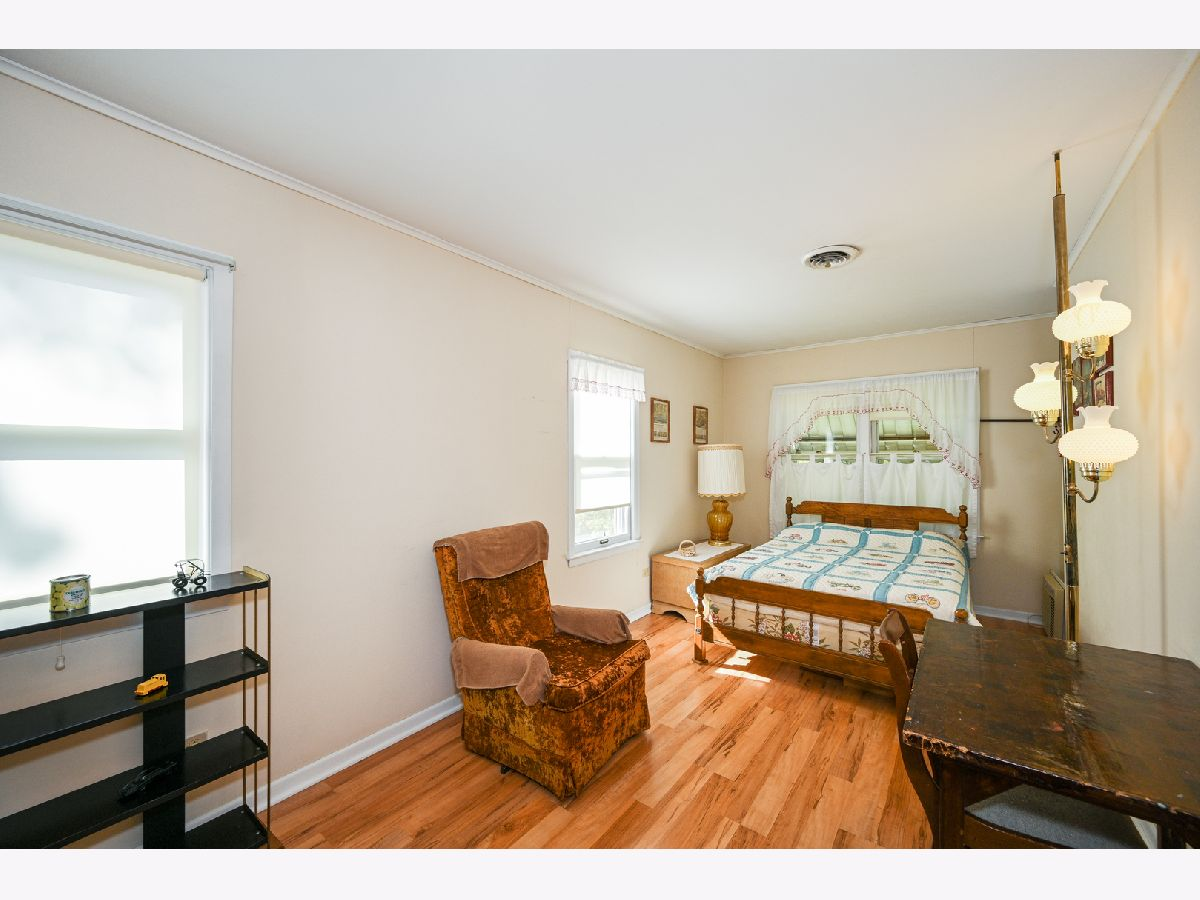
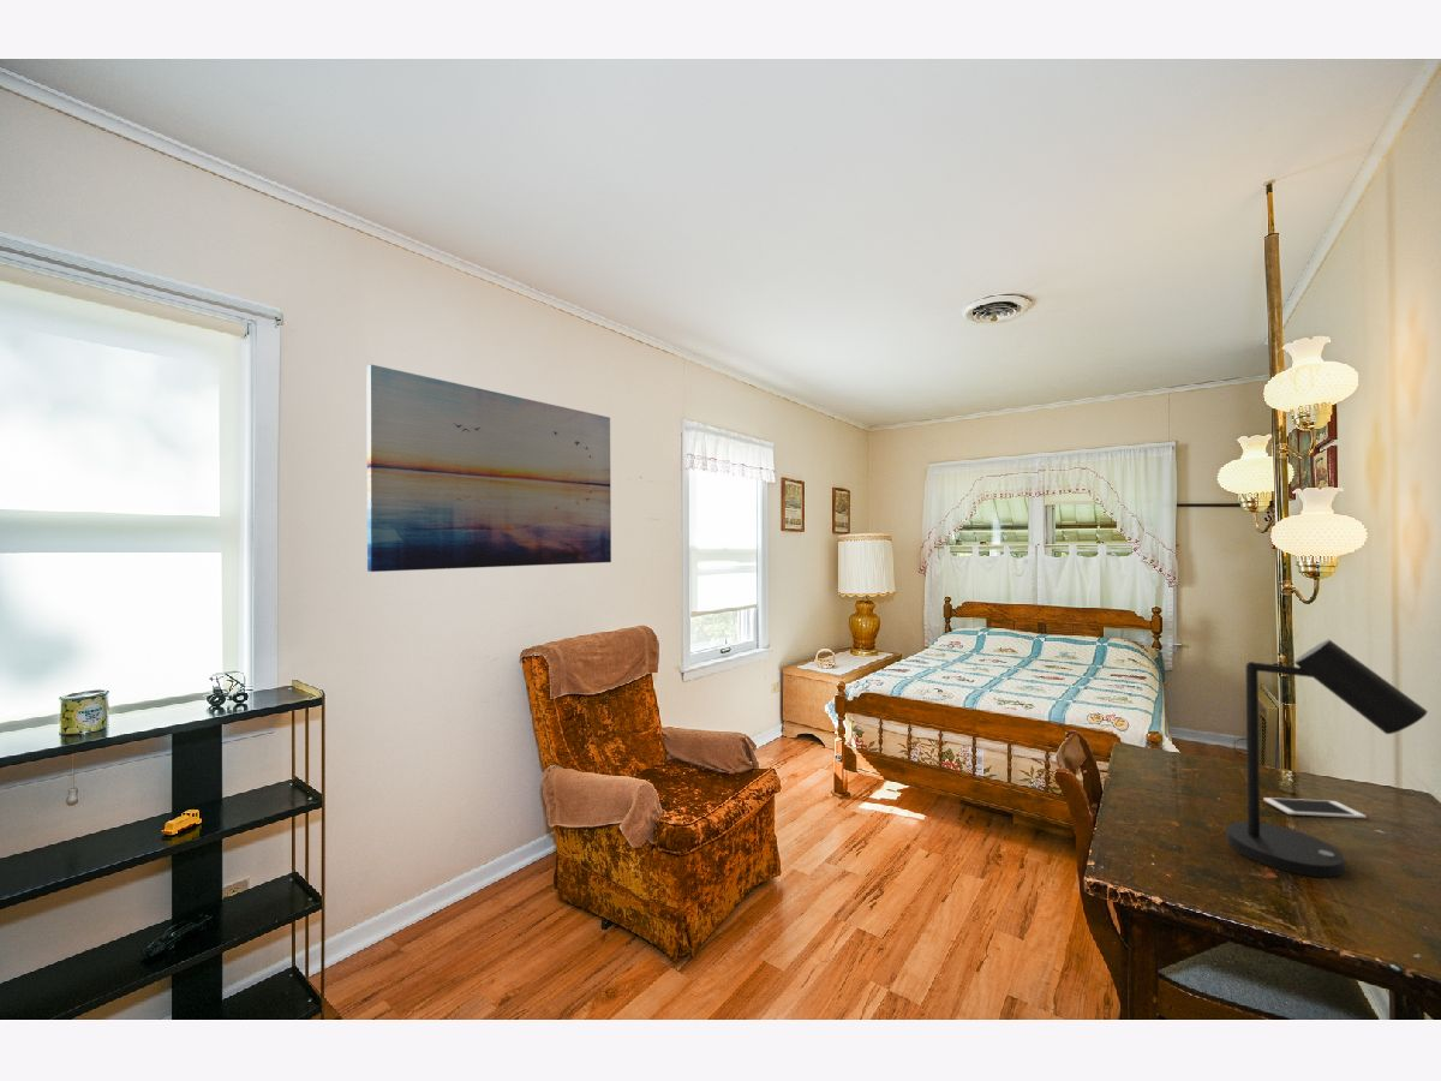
+ cell phone [1262,796,1368,819]
+ wall art [365,364,612,573]
+ desk lamp [1225,639,1429,878]
